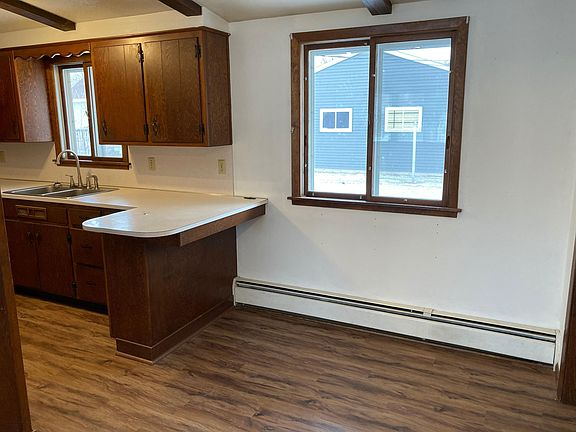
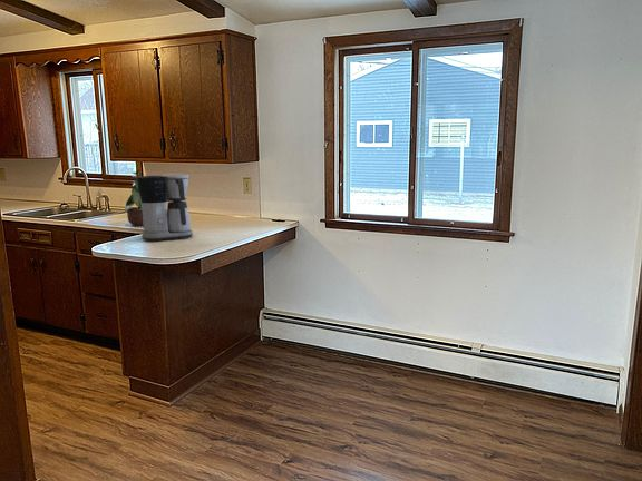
+ coffee maker [136,173,194,243]
+ potted plant [123,169,144,227]
